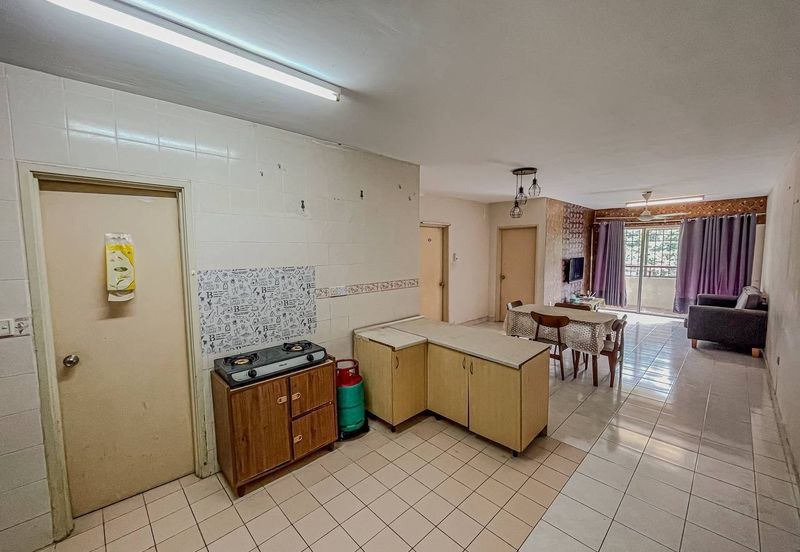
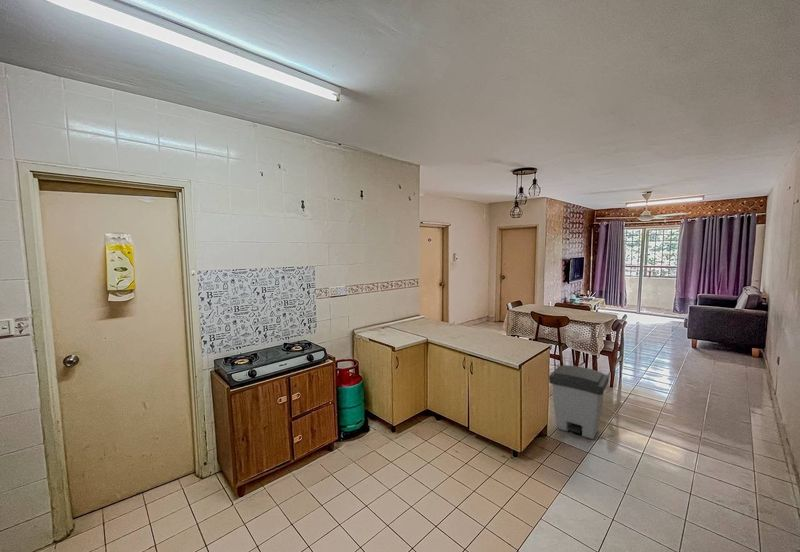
+ trash can [548,364,610,440]
